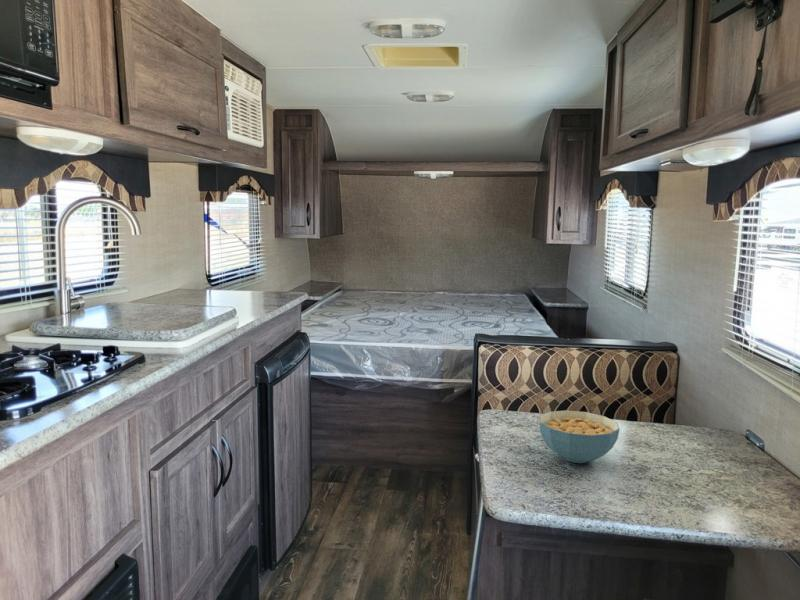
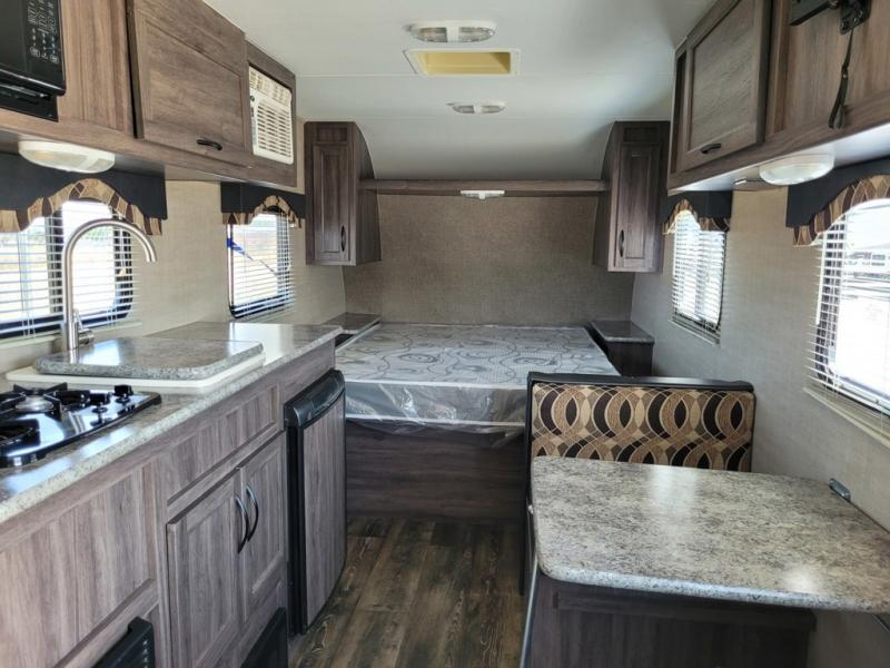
- cereal bowl [538,409,620,464]
